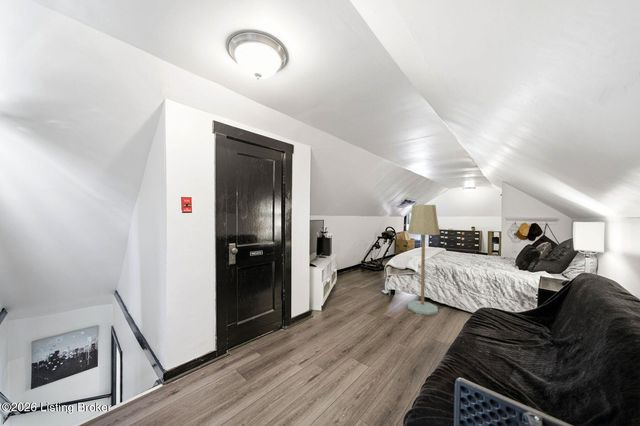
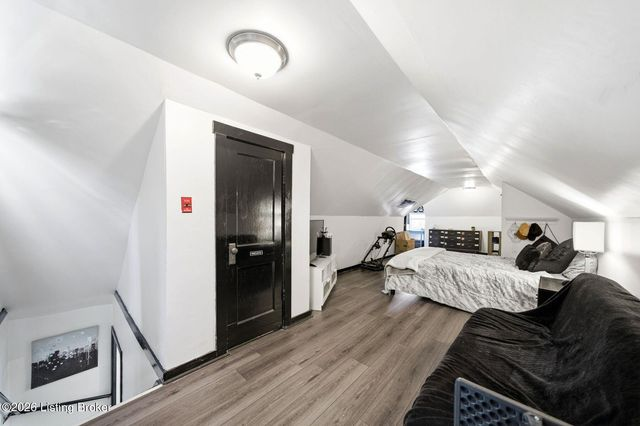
- floor lamp [407,204,441,316]
